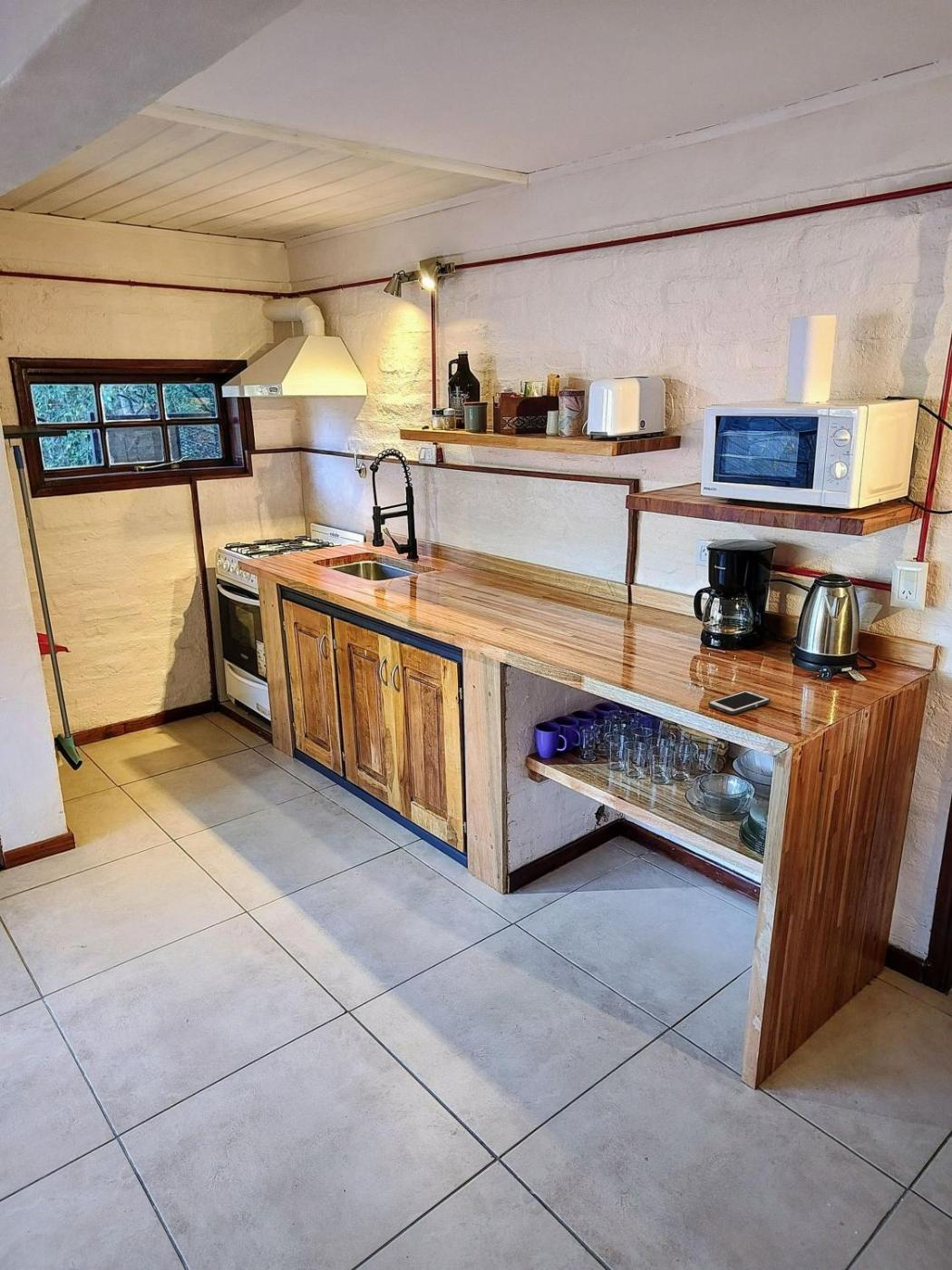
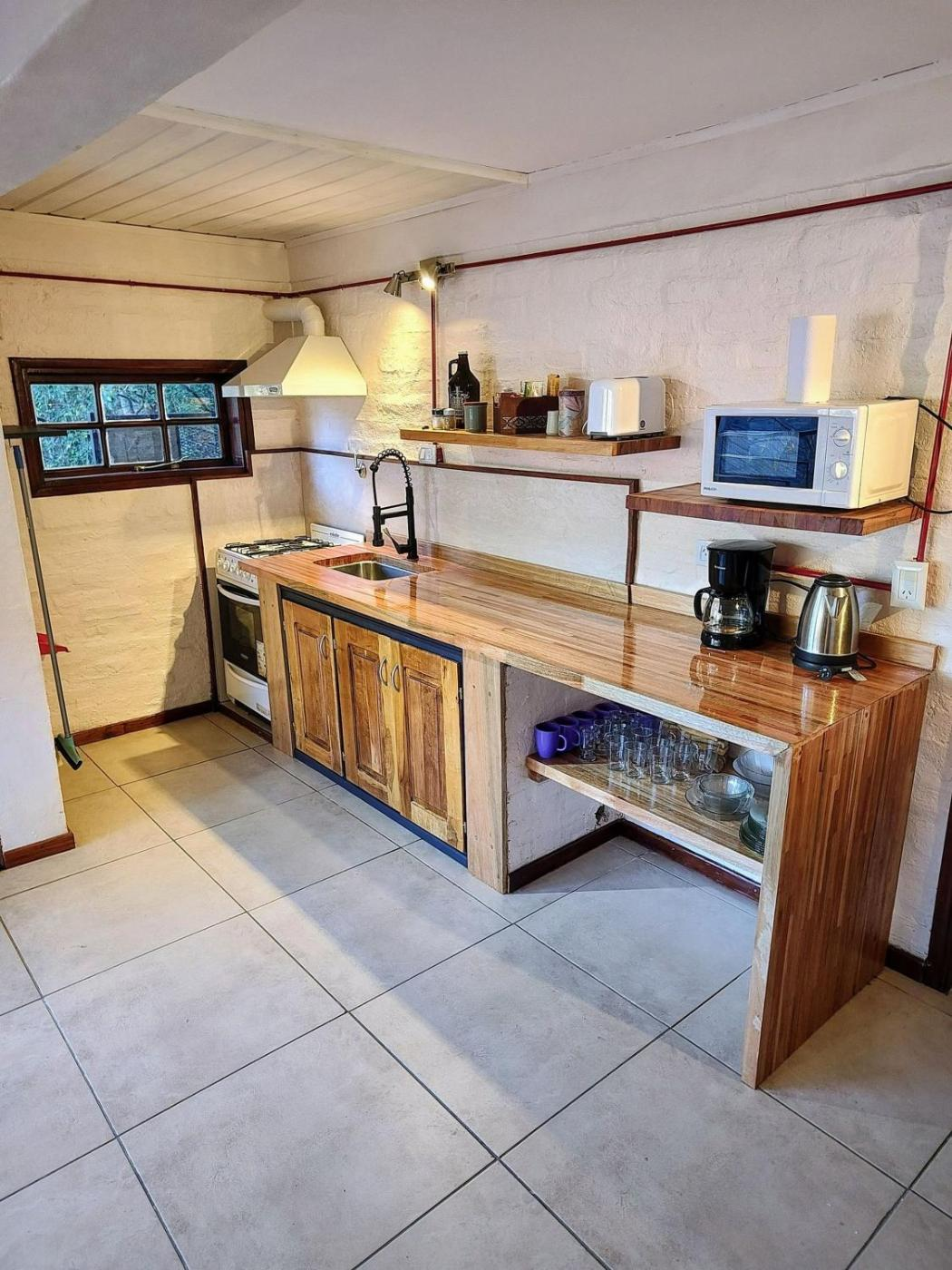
- cell phone [707,689,772,716]
